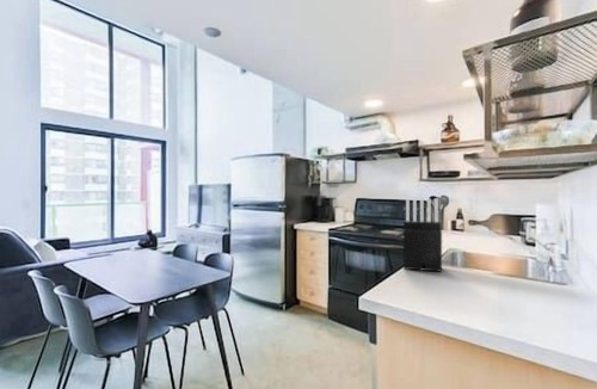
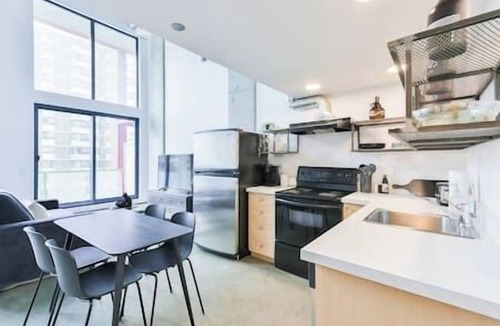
- knife block [402,197,443,273]
